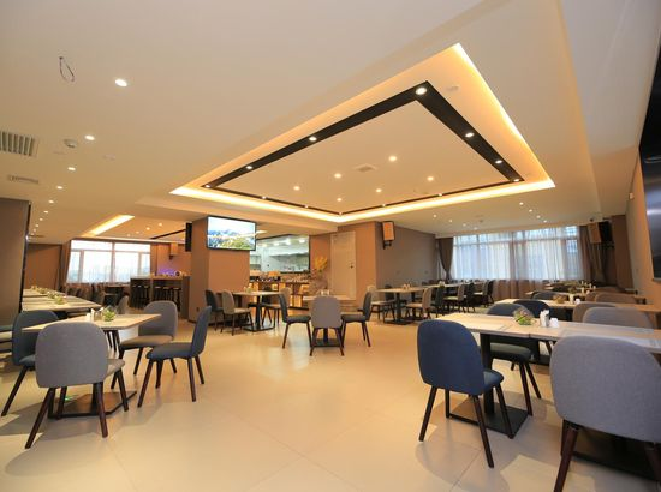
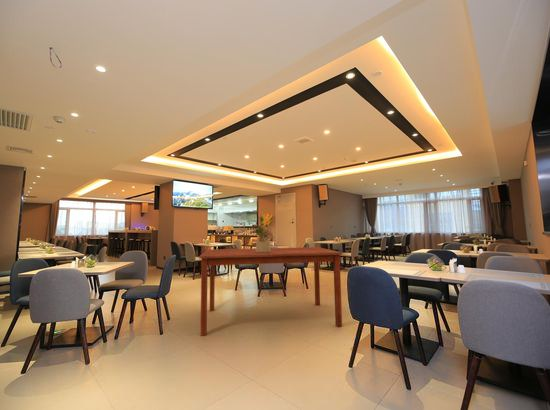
+ dining table [198,246,343,337]
+ potted plant [253,215,271,253]
